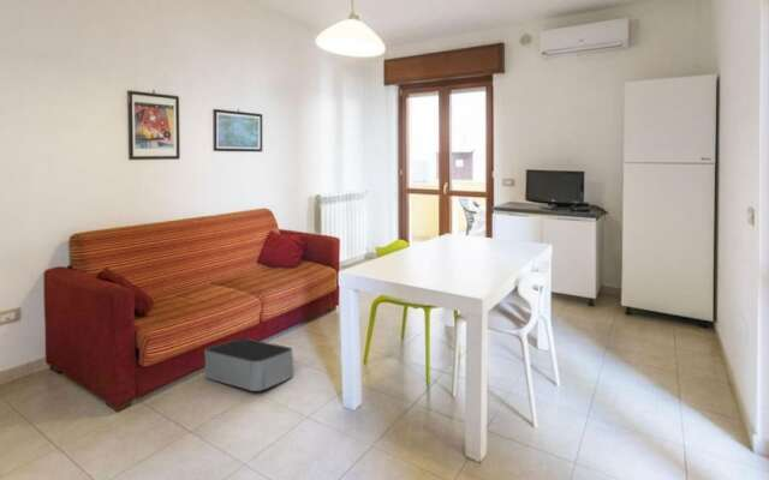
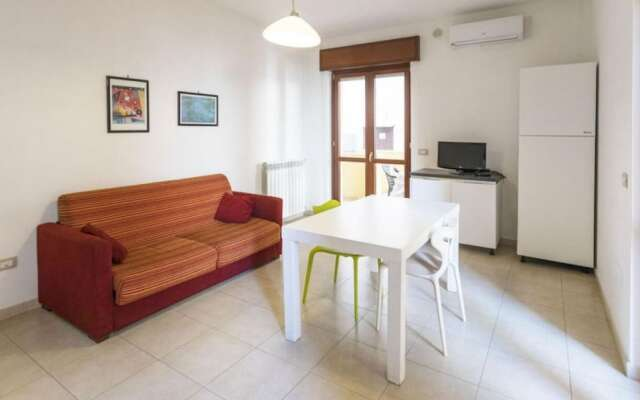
- storage bin [204,337,294,392]
